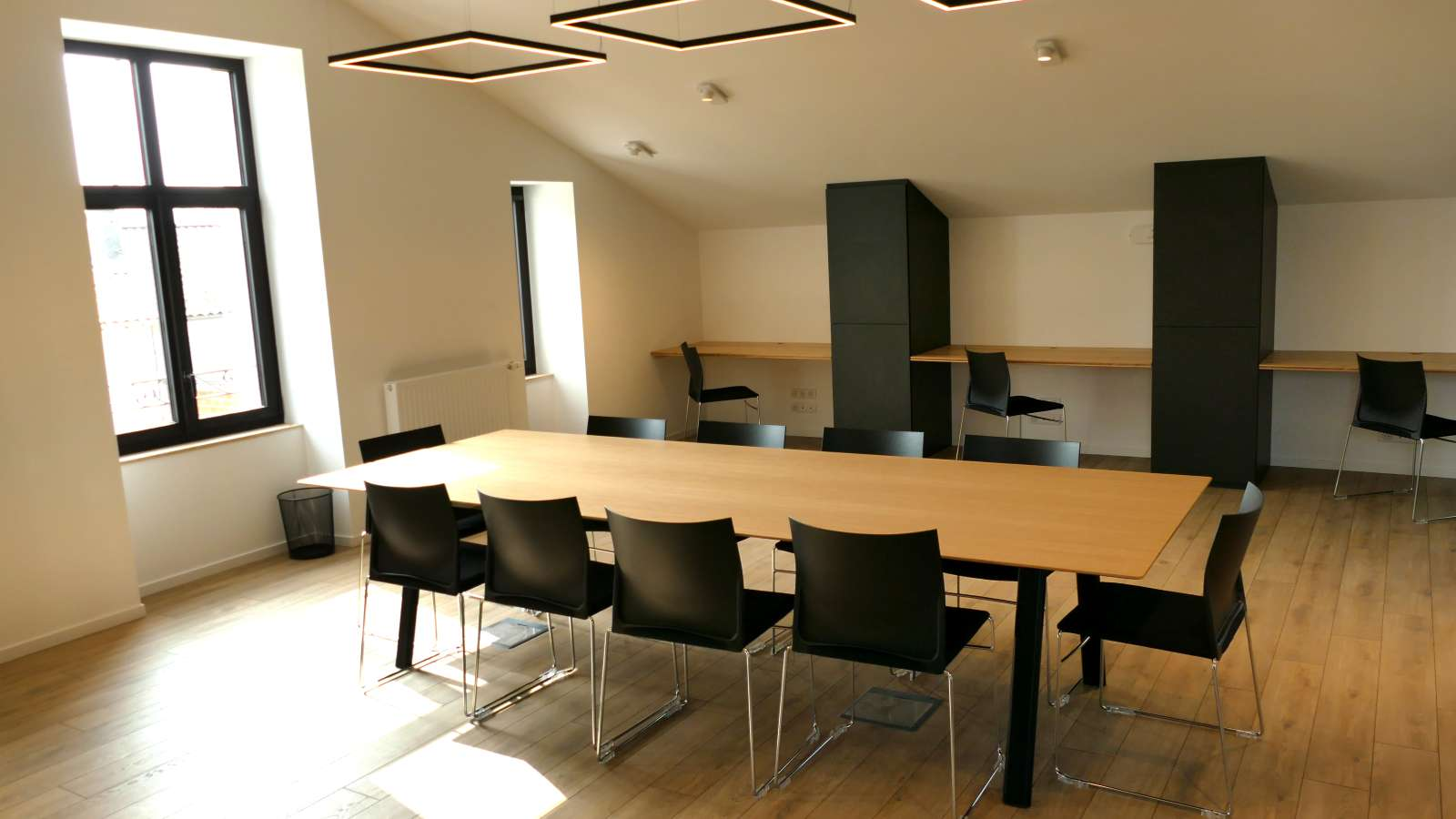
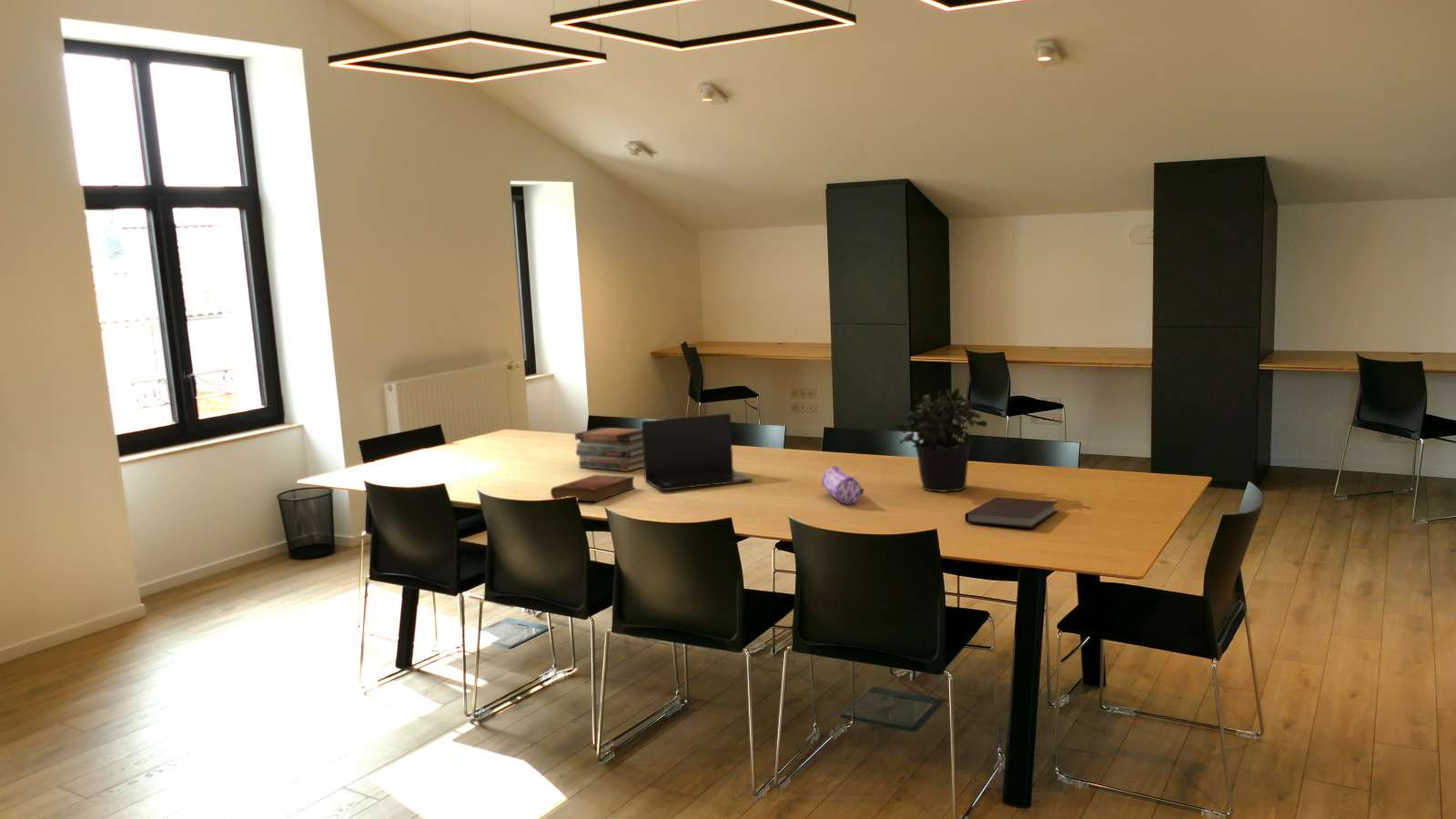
+ potted plant [894,386,988,493]
+ notebook [965,497,1059,529]
+ bible [550,474,636,502]
+ book stack [574,427,644,472]
+ pencil case [821,465,864,505]
+ laptop [641,412,753,491]
